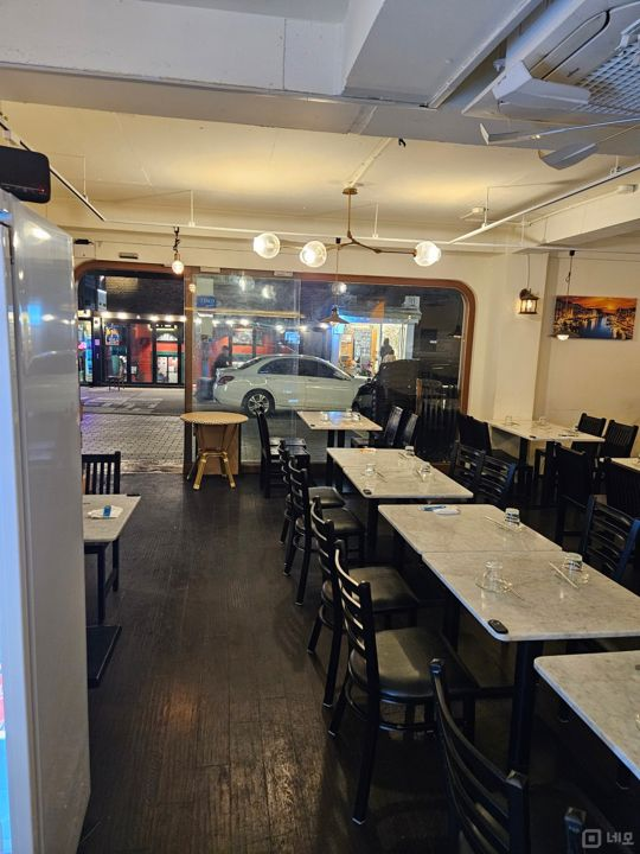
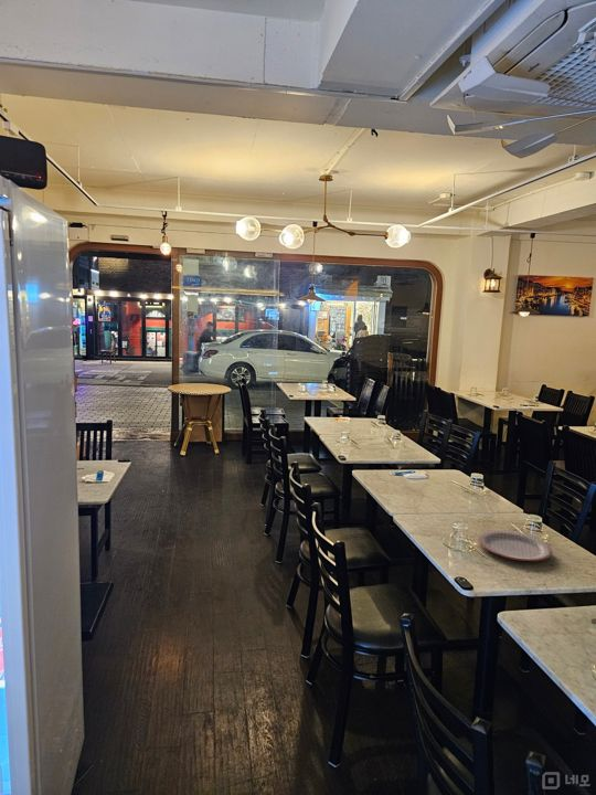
+ plate [477,529,553,562]
